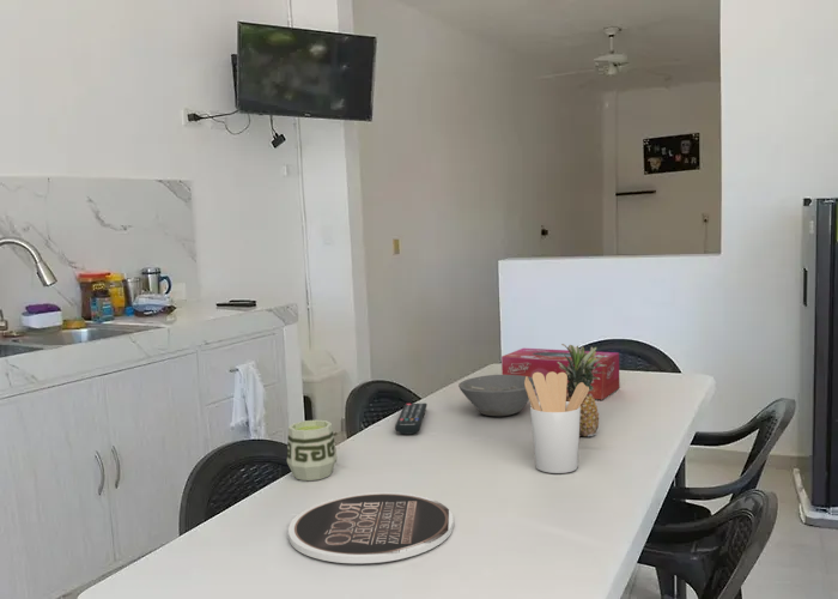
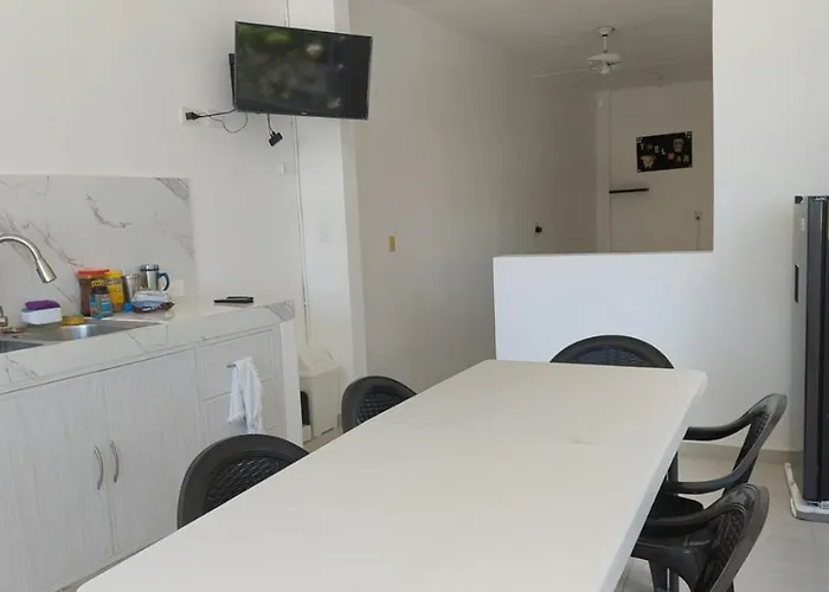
- cup [286,419,339,482]
- remote control [394,403,429,436]
- fruit [558,343,606,437]
- utensil holder [524,371,589,474]
- tissue box [500,347,621,400]
- plate [287,491,455,564]
- bowl [457,374,535,417]
